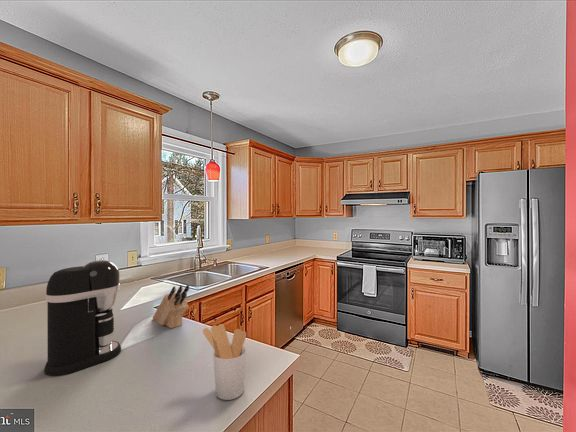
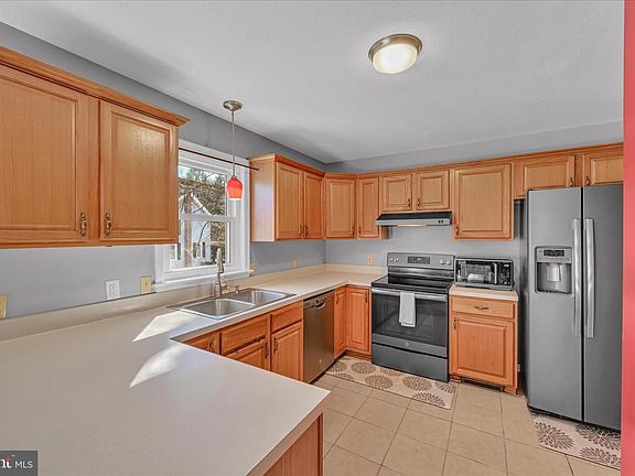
- utensil holder [202,323,247,401]
- knife block [152,284,190,329]
- coffee maker [43,259,122,377]
